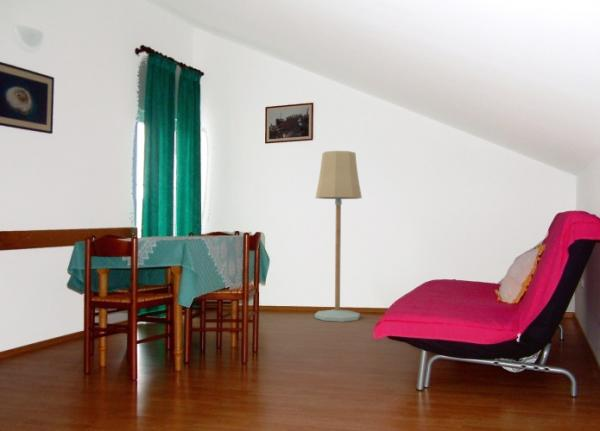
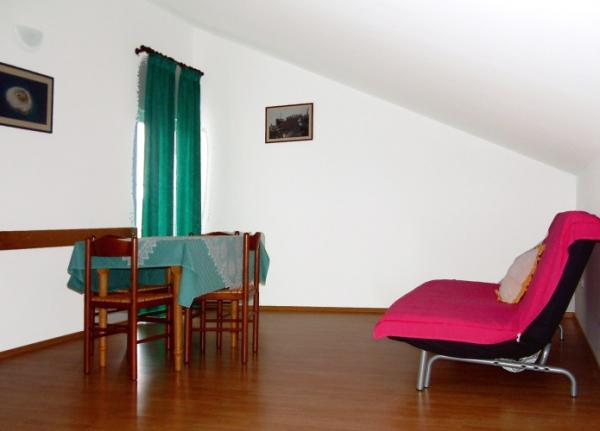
- floor lamp [314,150,363,323]
